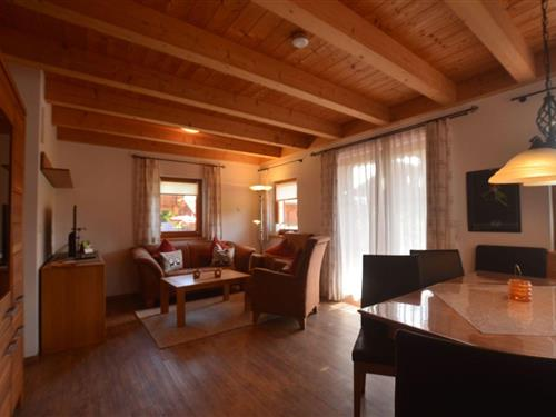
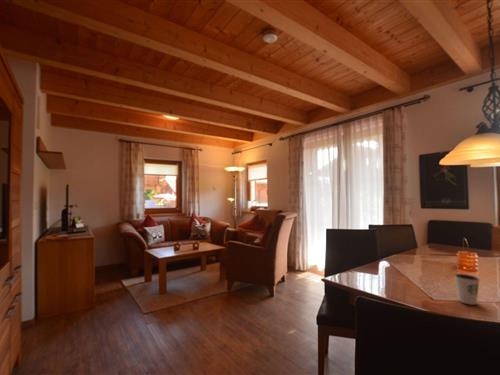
+ dixie cup [453,273,481,306]
